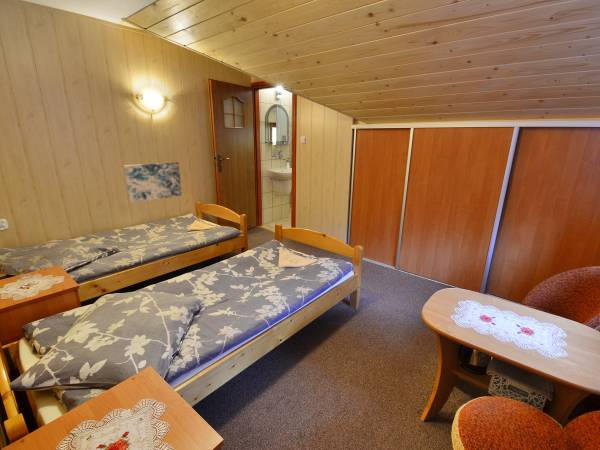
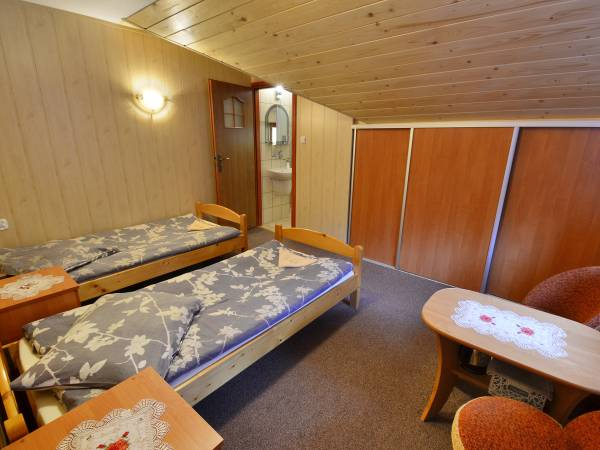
- wall art [123,161,183,204]
